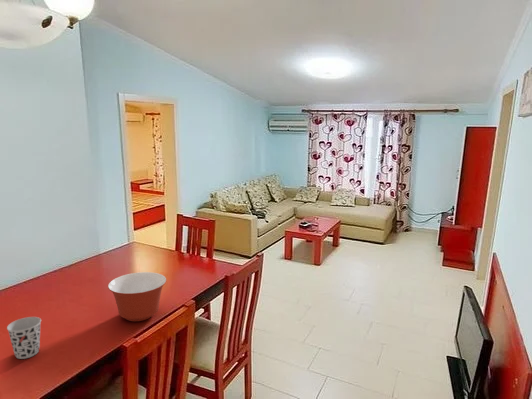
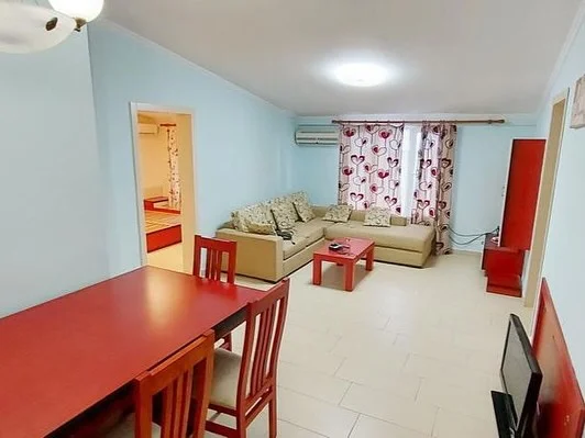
- mixing bowl [107,271,167,322]
- cup [6,316,42,360]
